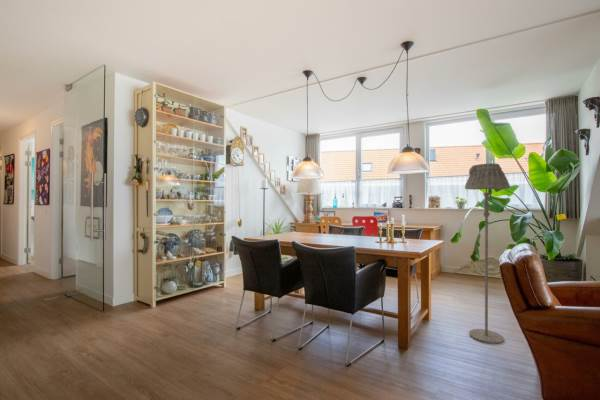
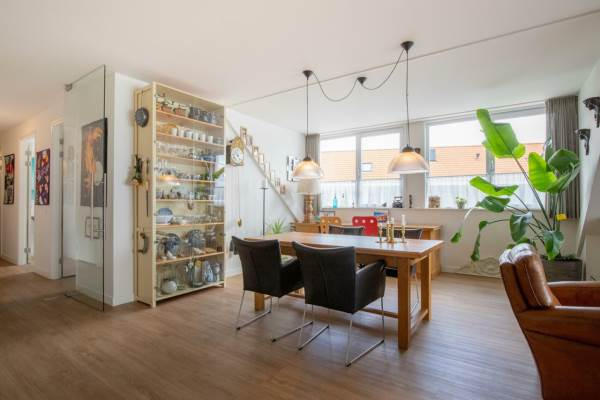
- floor lamp [464,162,511,345]
